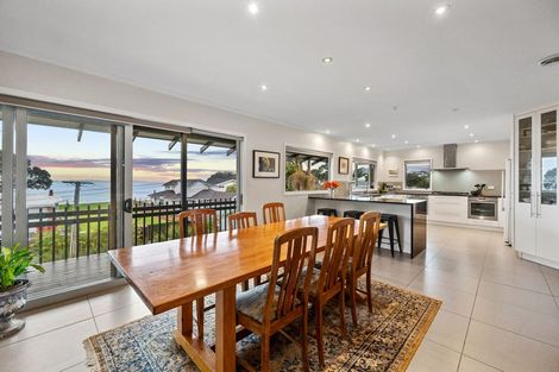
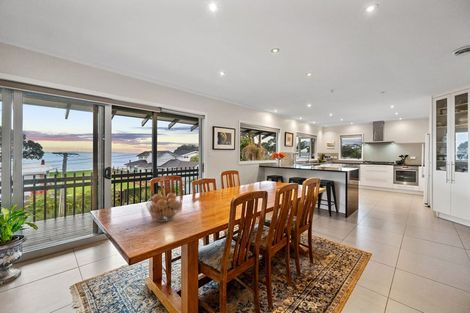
+ fruit basket [145,192,183,222]
